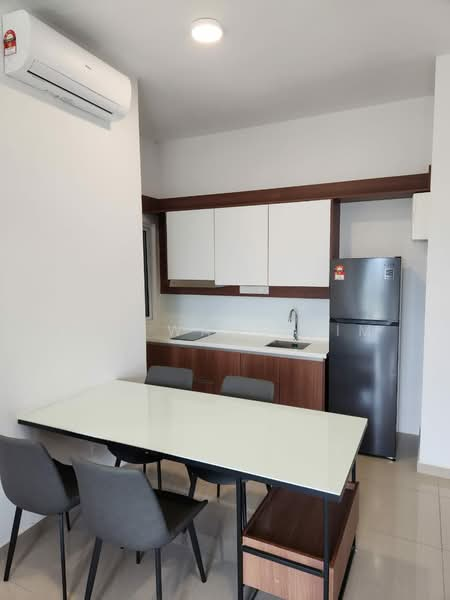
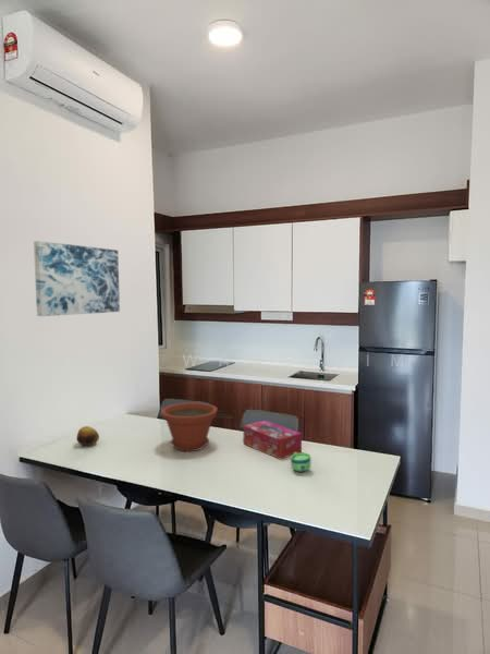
+ tissue box [243,420,303,460]
+ wall art [33,240,121,317]
+ cup [290,452,313,473]
+ plant pot [160,401,218,452]
+ fruit [75,425,100,447]
